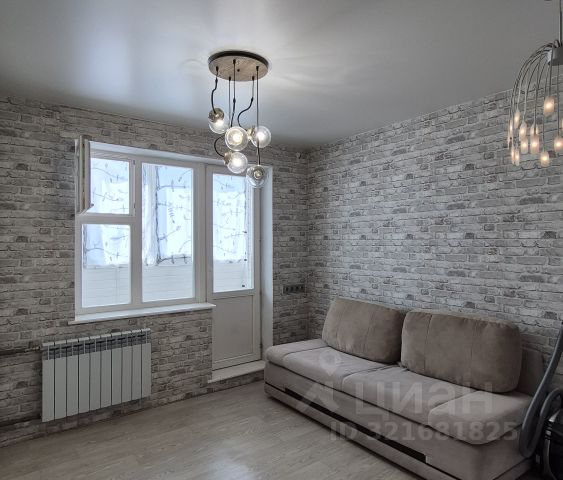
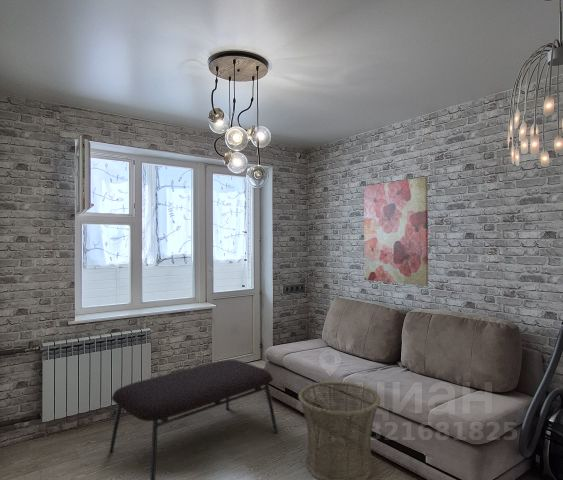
+ basket [297,381,381,480]
+ coffee table [108,359,279,480]
+ wall art [363,176,429,287]
